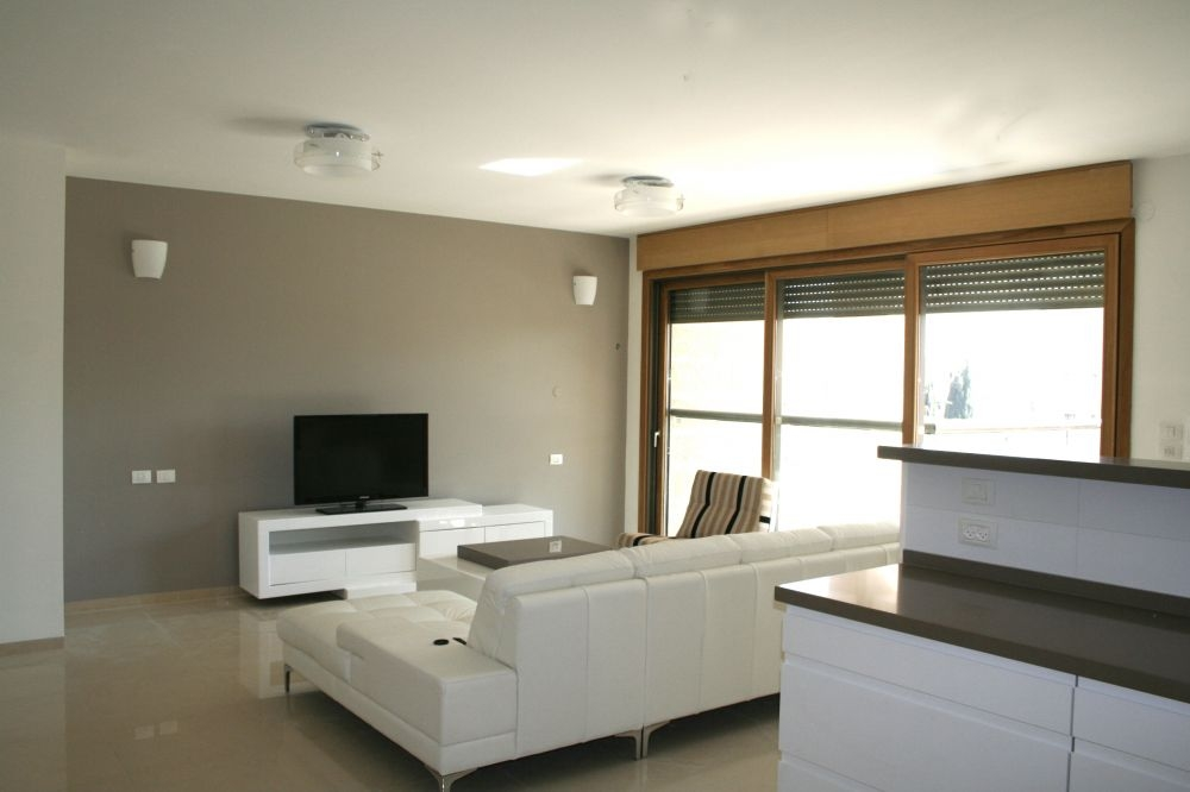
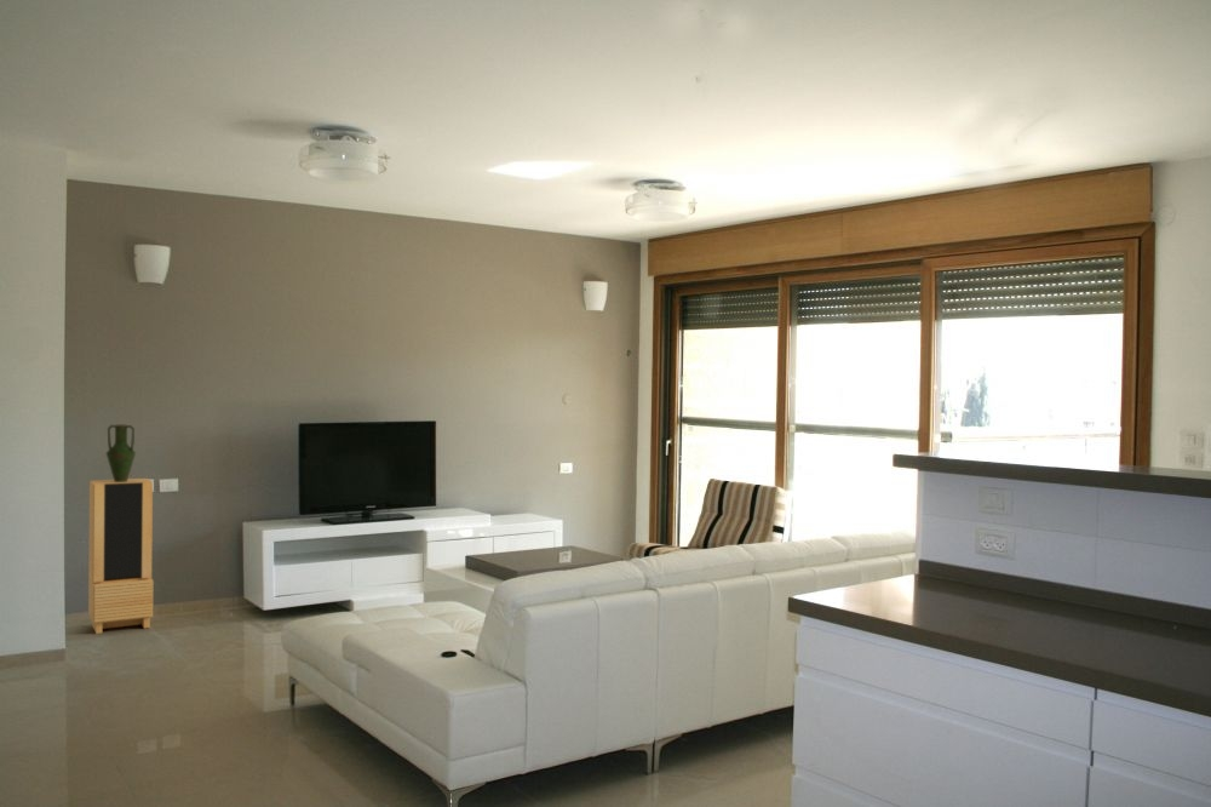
+ storage cabinet [87,477,155,635]
+ vase [105,423,137,482]
